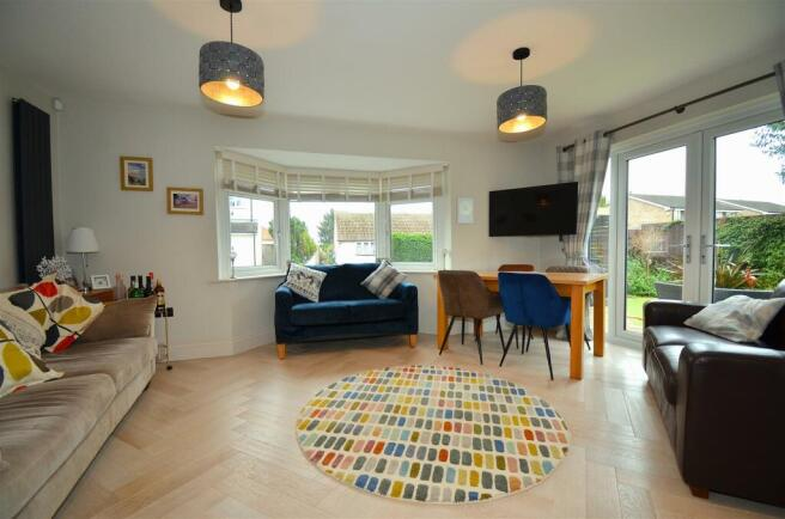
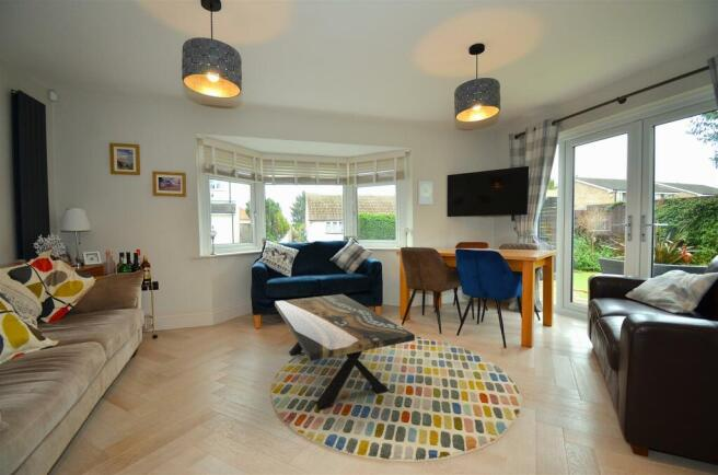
+ coffee table [274,293,416,410]
